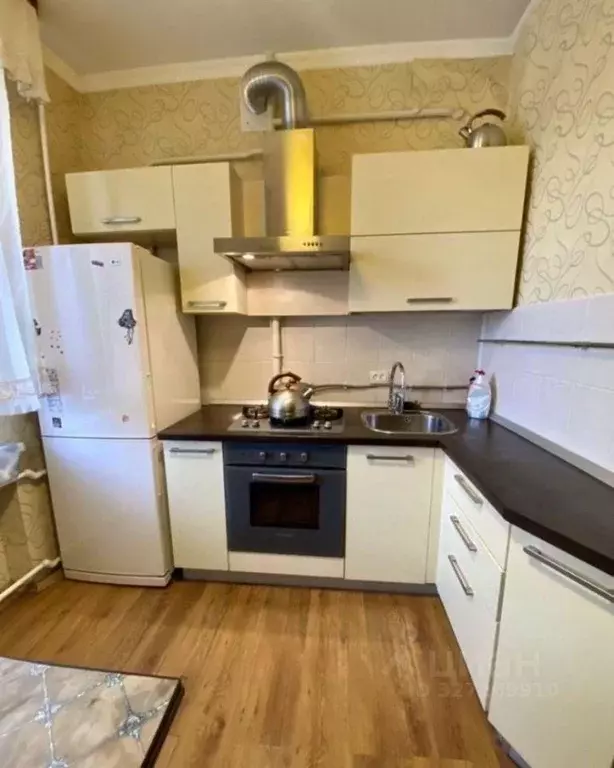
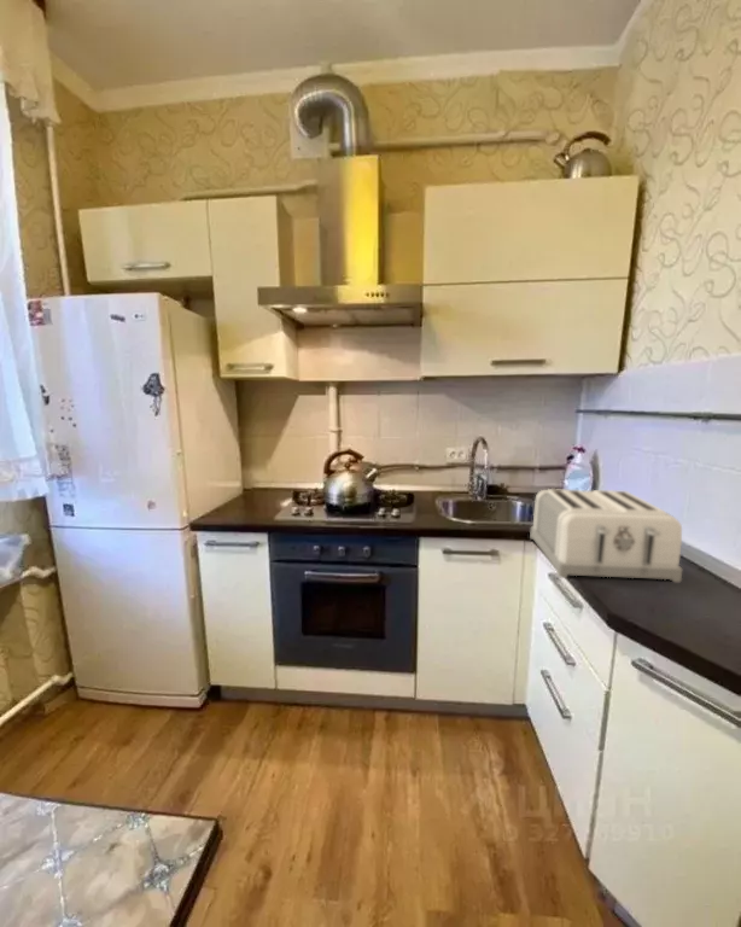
+ toaster [529,488,683,583]
